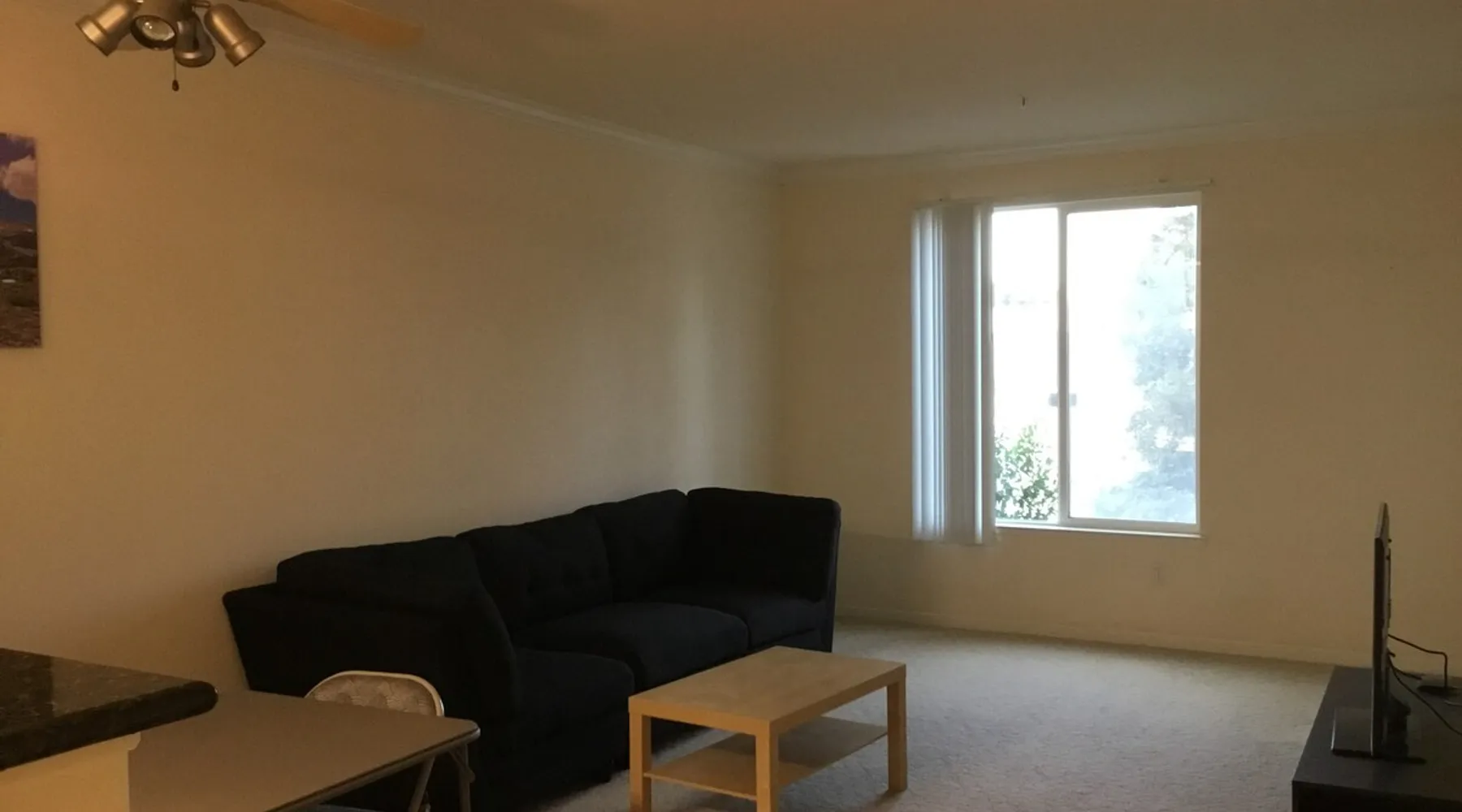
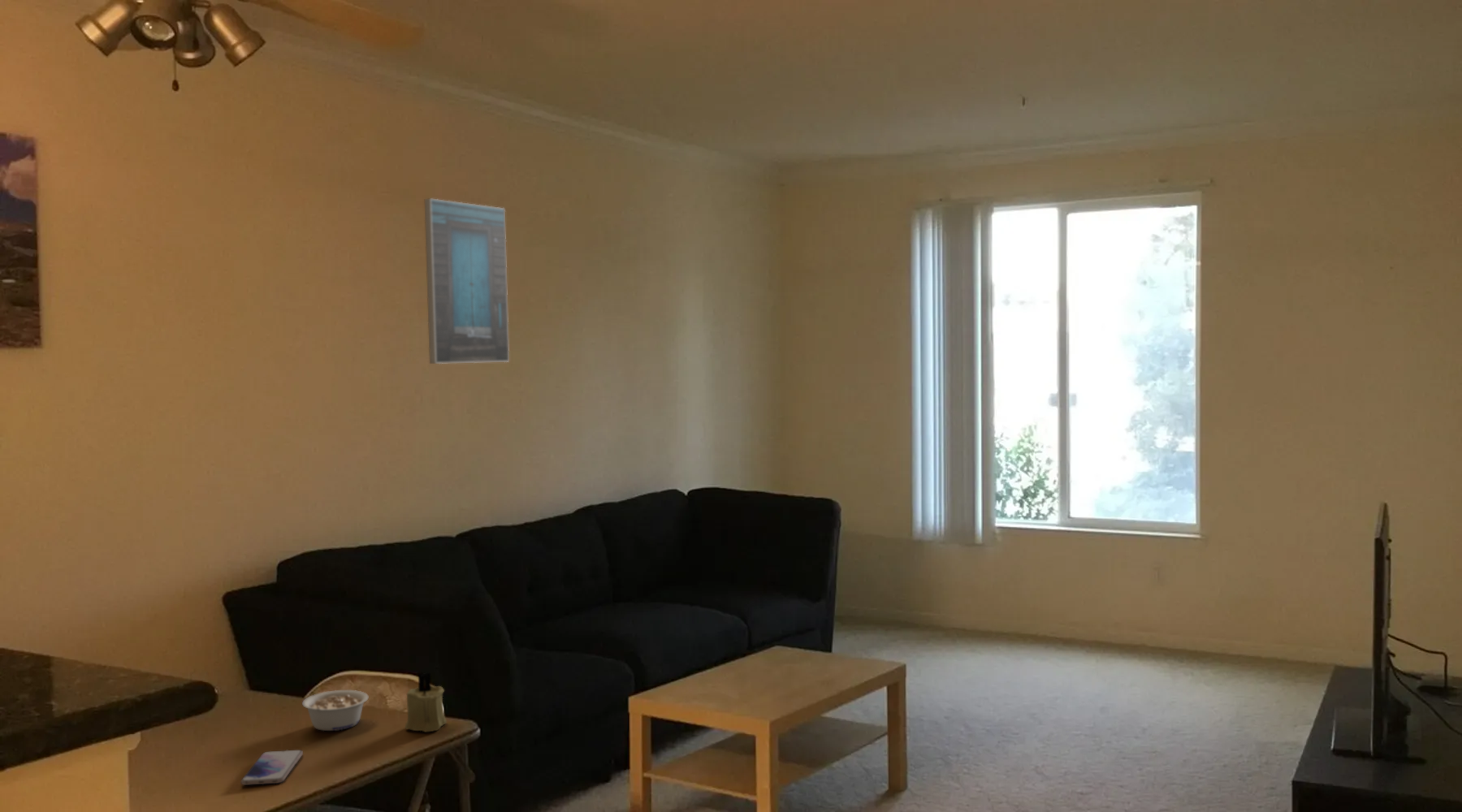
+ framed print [424,197,510,365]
+ legume [301,689,369,732]
+ smartphone [240,749,304,786]
+ candle [404,672,448,732]
